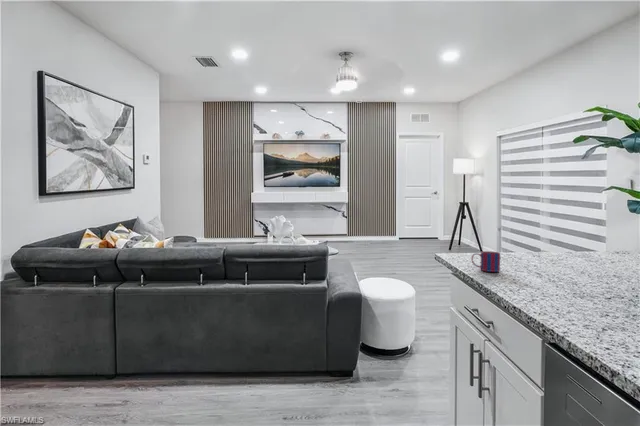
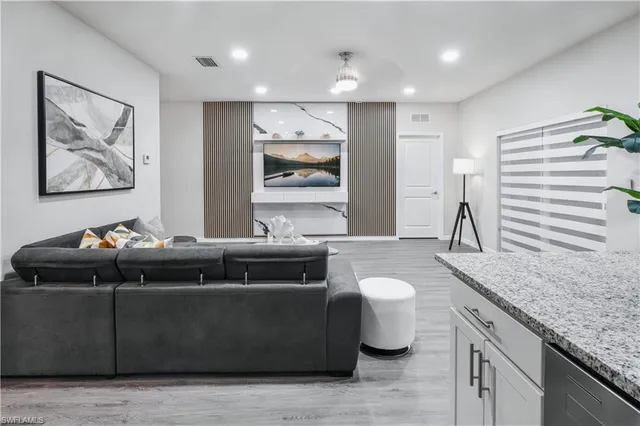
- mug [471,250,501,273]
